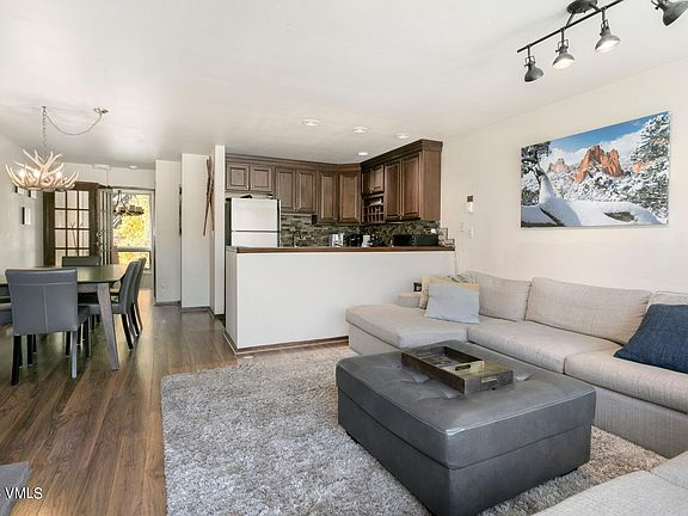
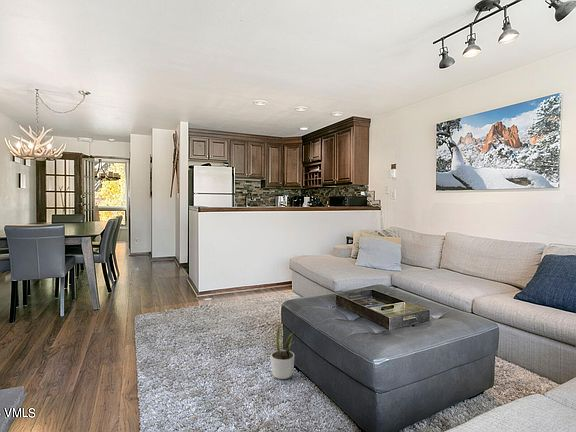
+ potted plant [270,321,296,380]
